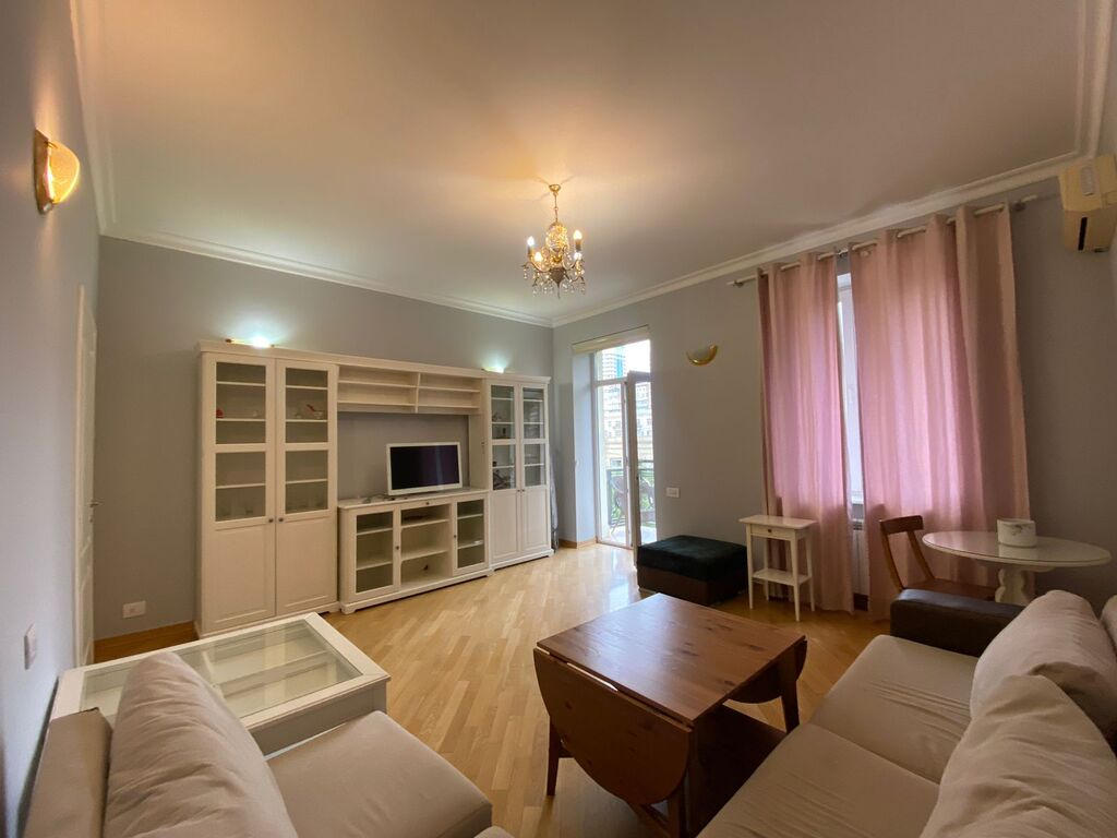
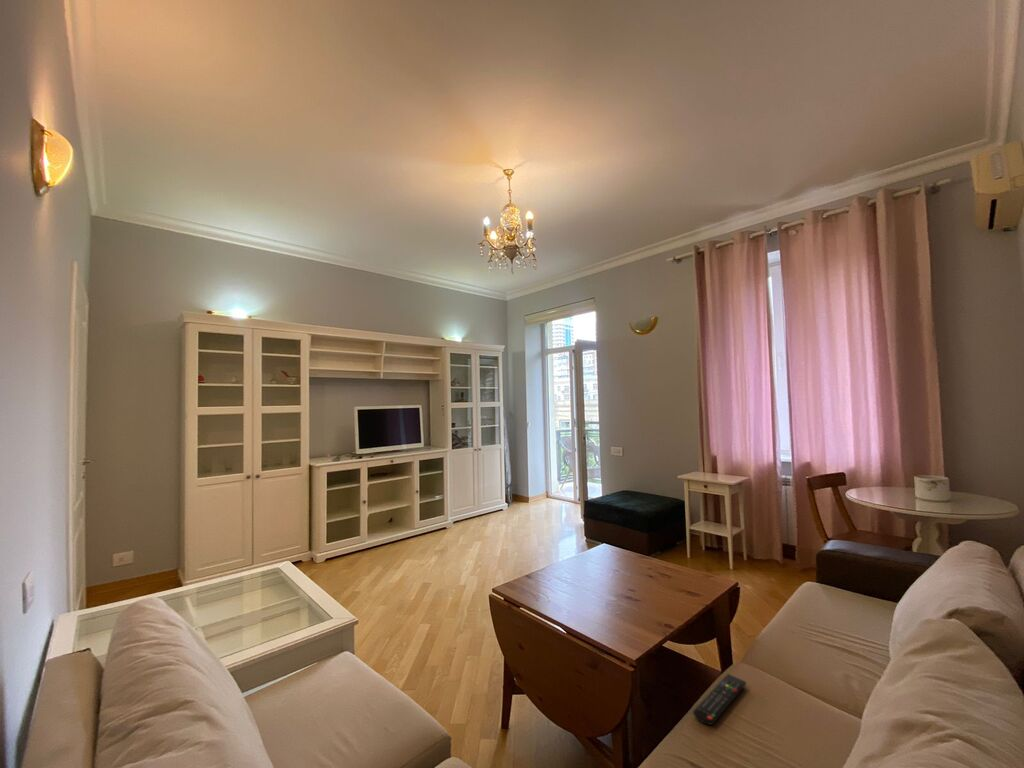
+ remote control [692,673,747,726]
